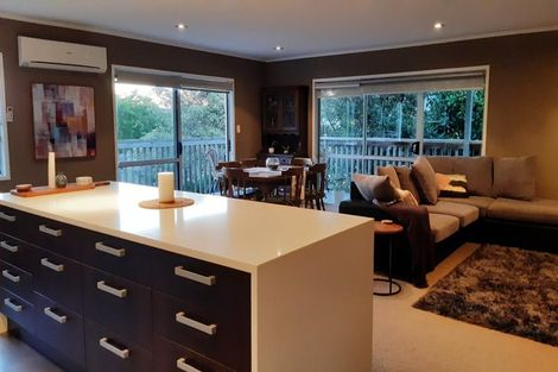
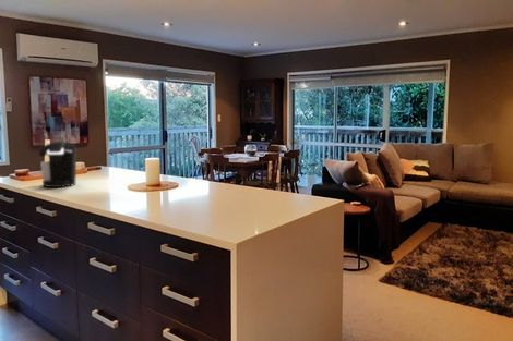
+ coffee maker [38,139,77,188]
